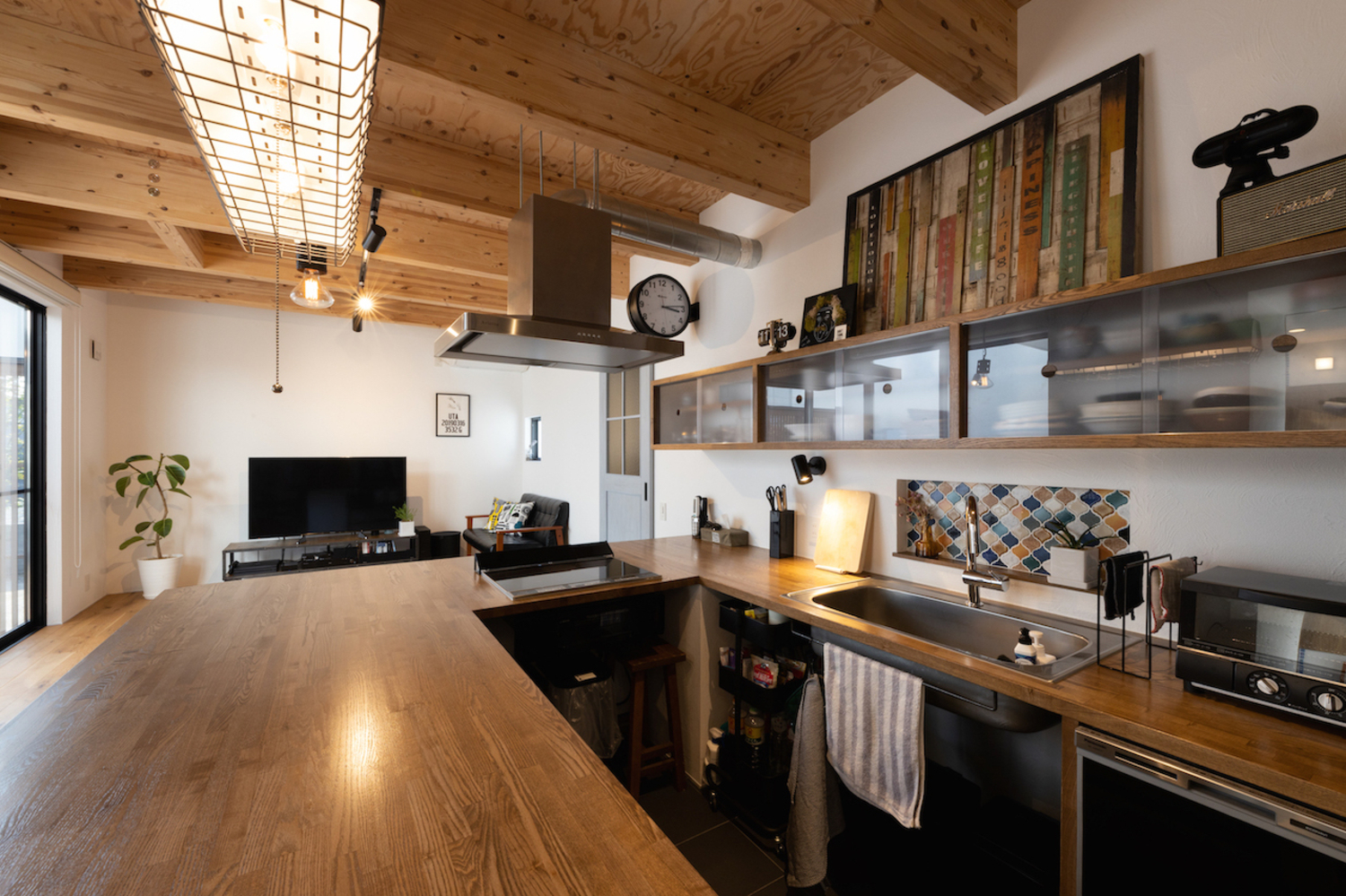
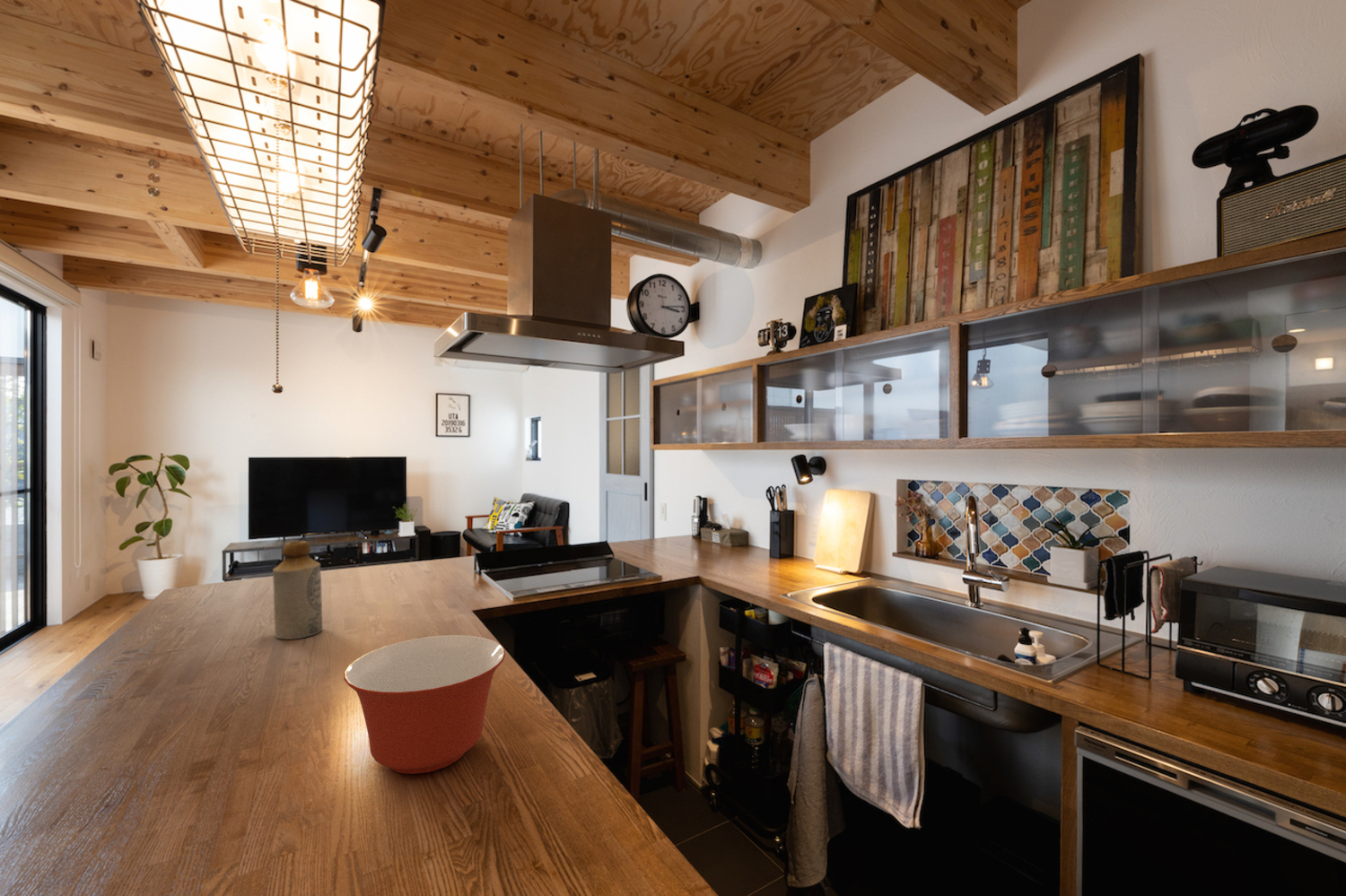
+ bottle [272,540,323,640]
+ mixing bowl [343,634,506,775]
